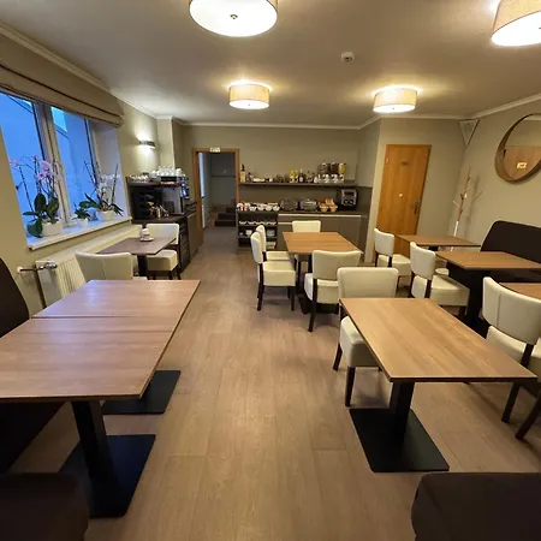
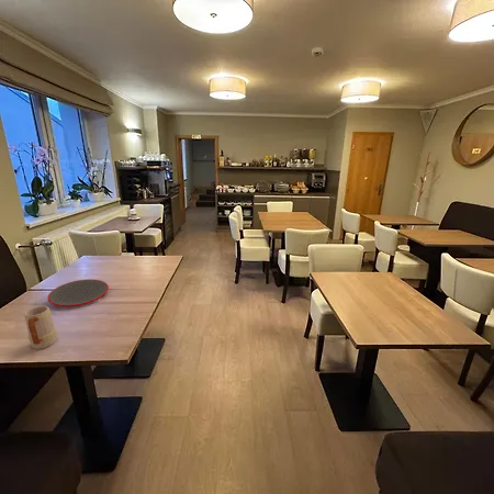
+ plate [47,278,110,308]
+ mug [23,305,58,350]
